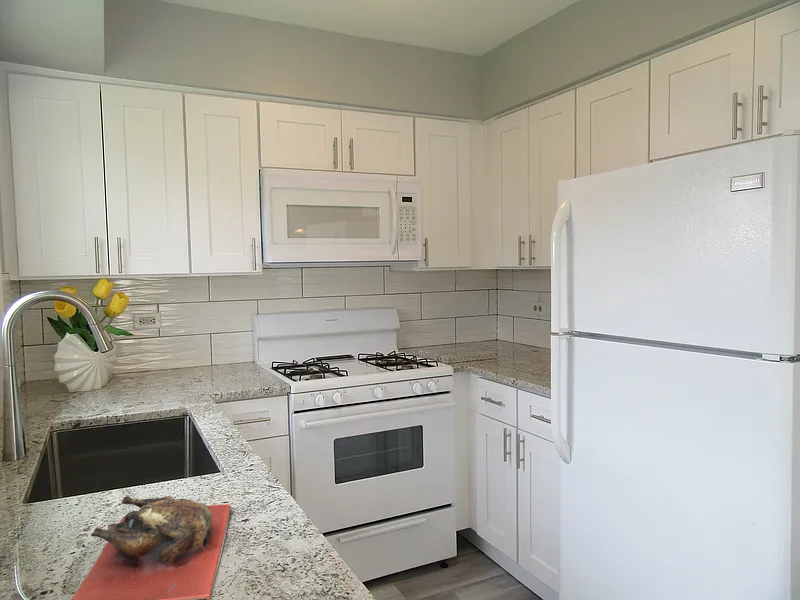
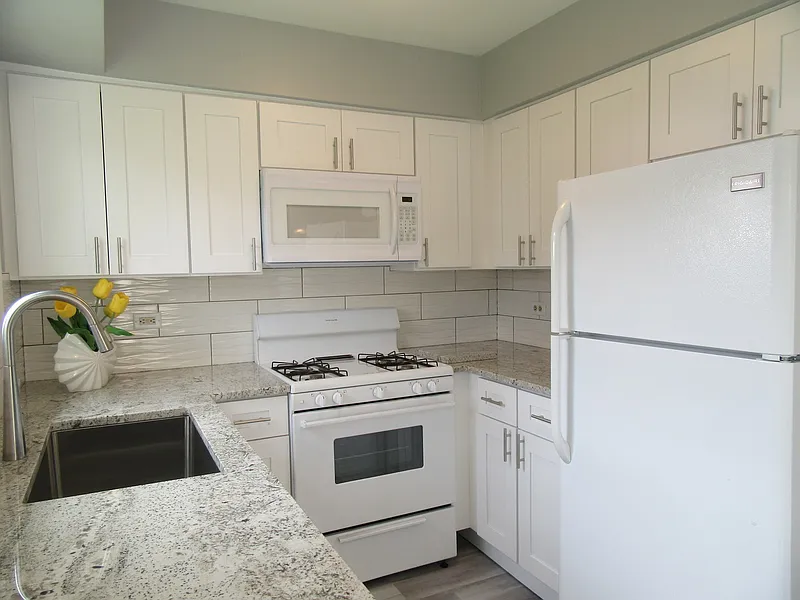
- cutting board [70,495,232,600]
